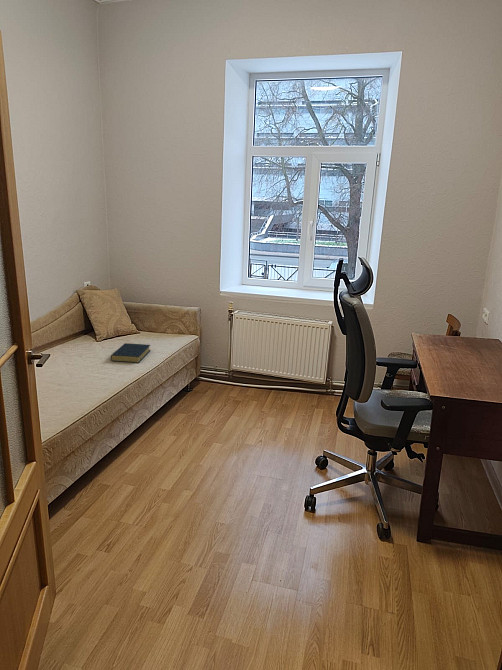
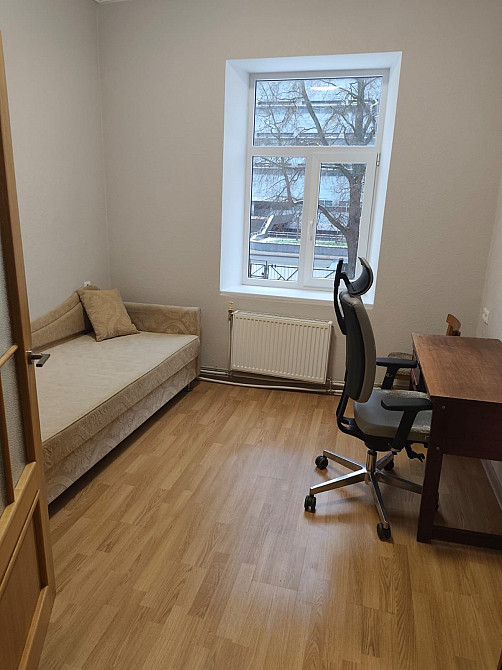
- hardback book [110,342,152,364]
